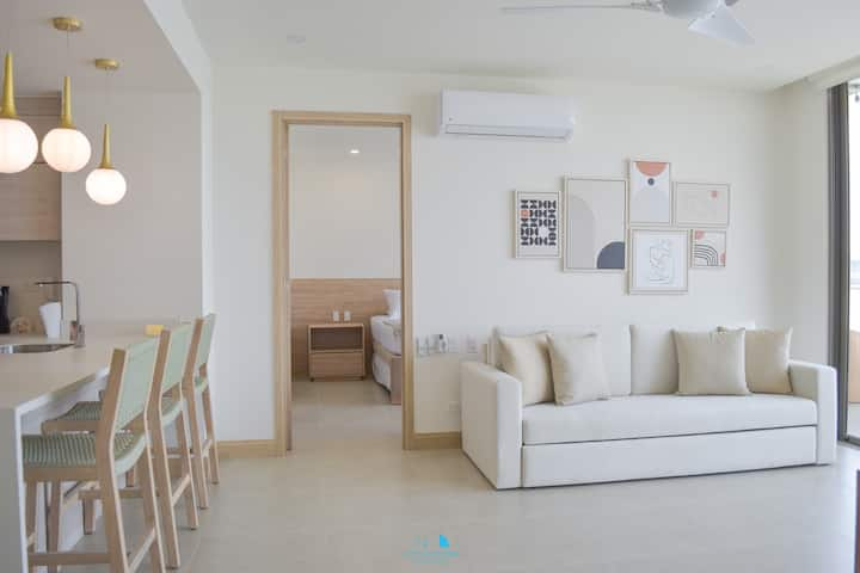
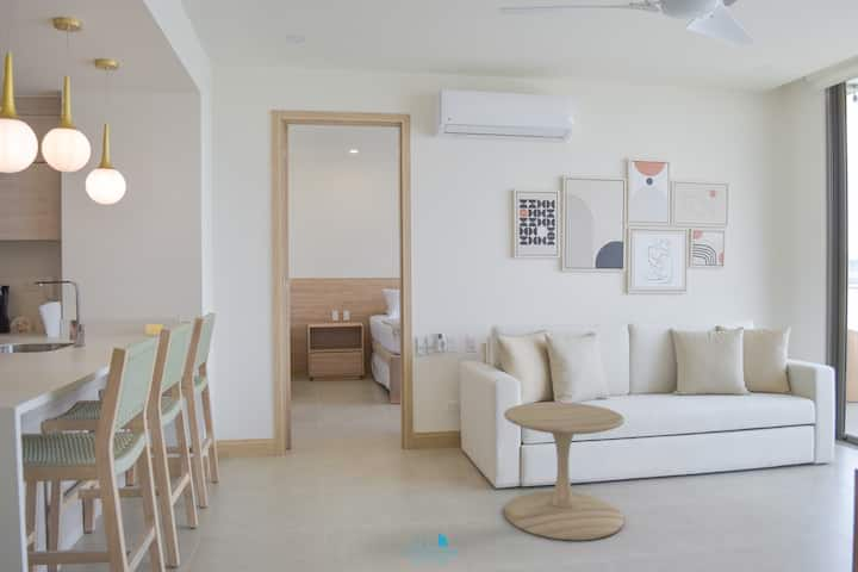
+ side table [503,400,626,541]
